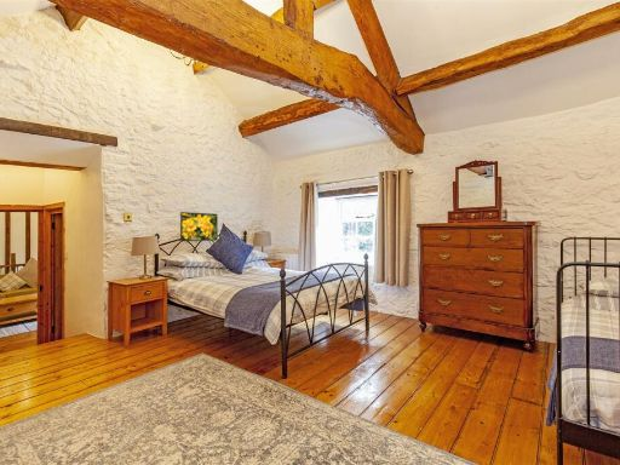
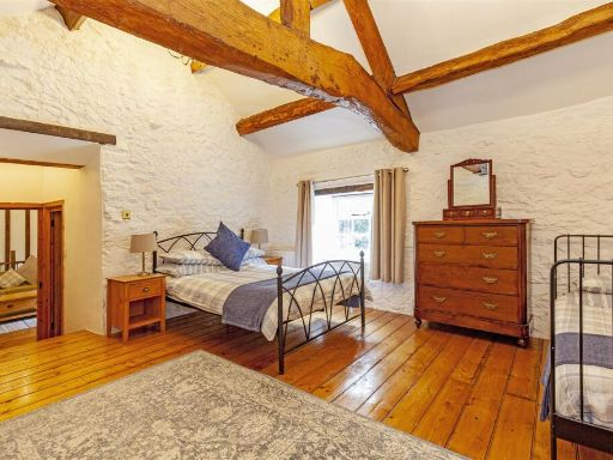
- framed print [179,211,219,242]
